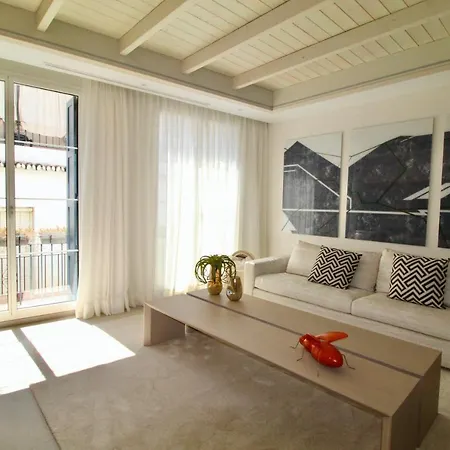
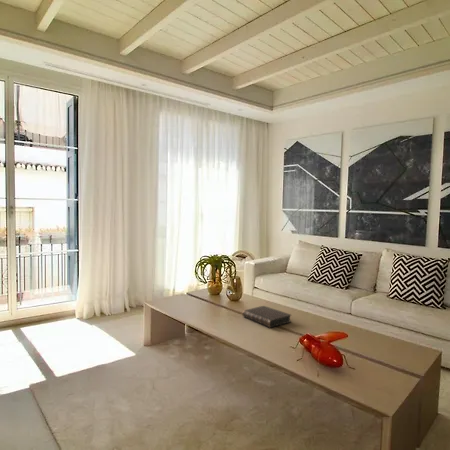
+ book [242,305,292,329]
